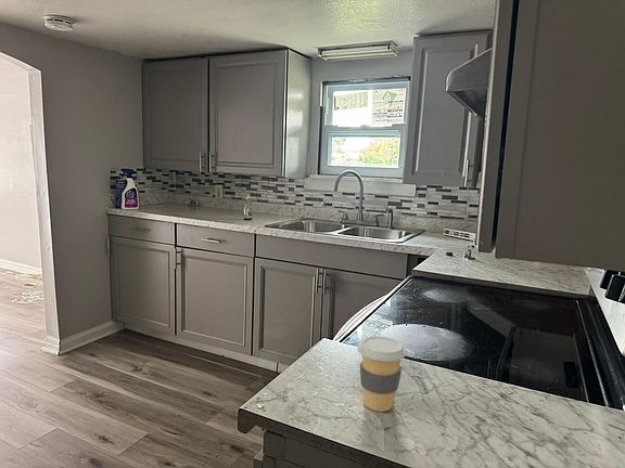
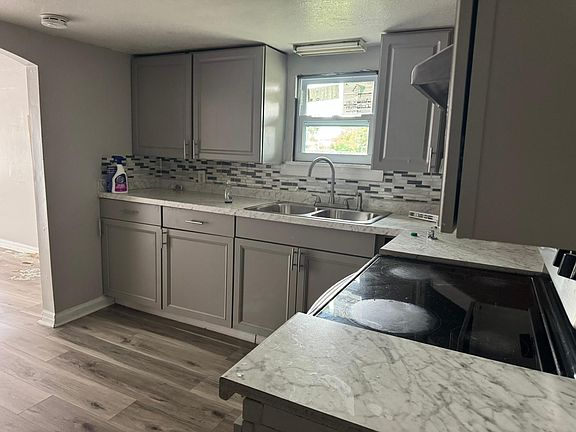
- coffee cup [357,335,407,413]
